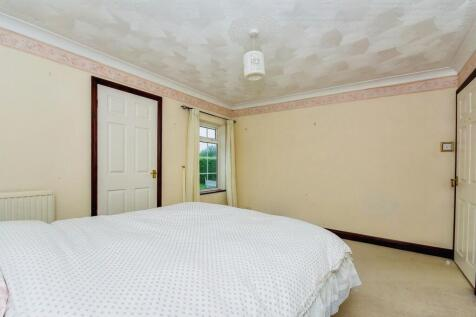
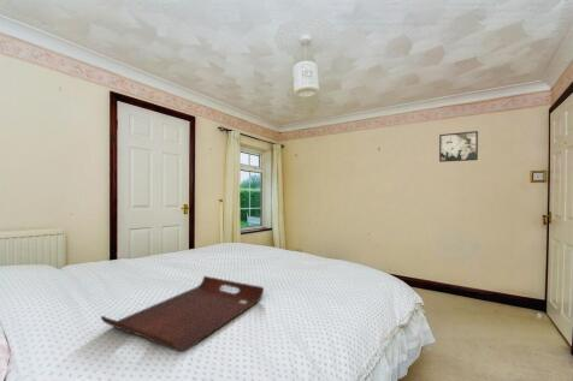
+ serving tray [100,275,265,353]
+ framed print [438,130,479,163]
